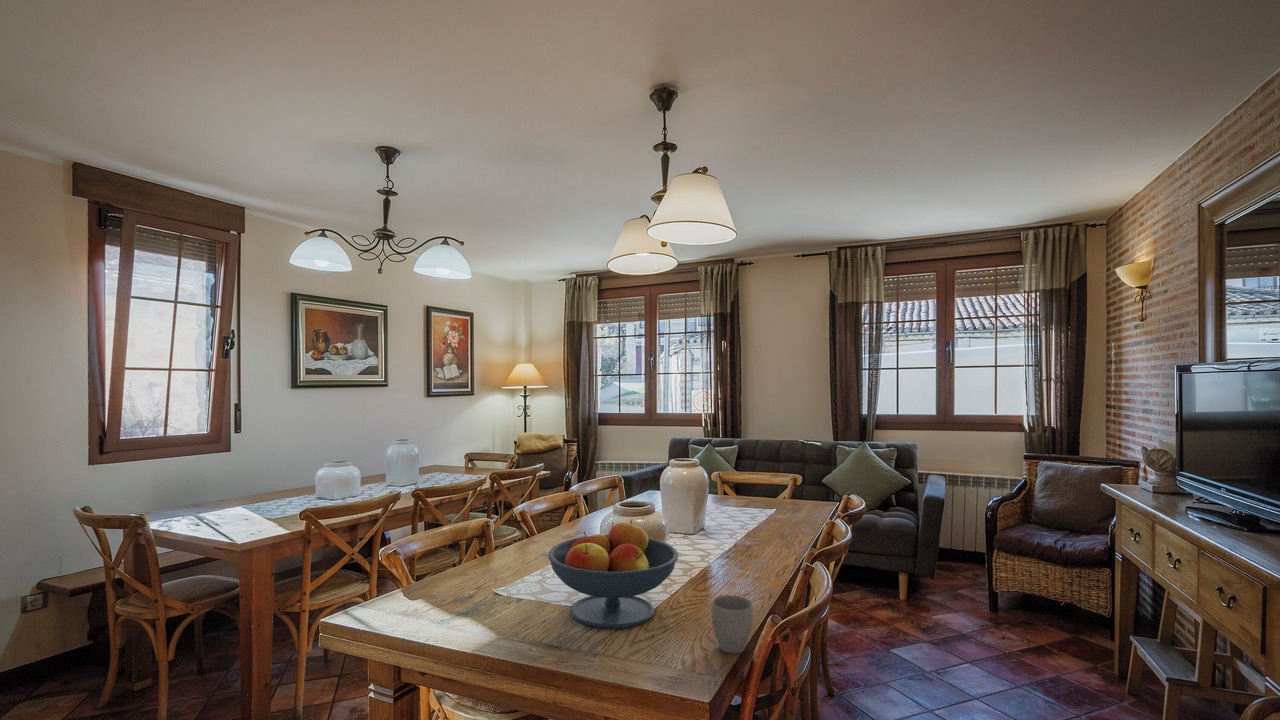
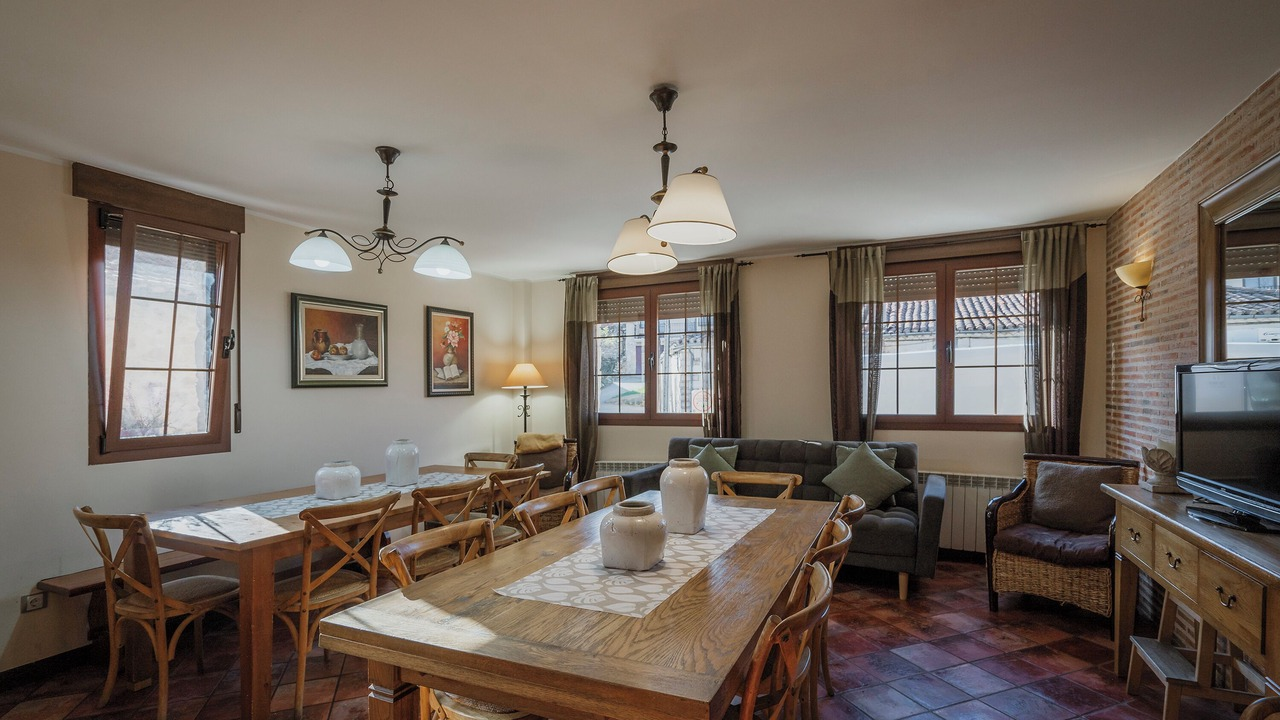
- mug [711,594,755,655]
- fruit bowl [547,519,679,630]
